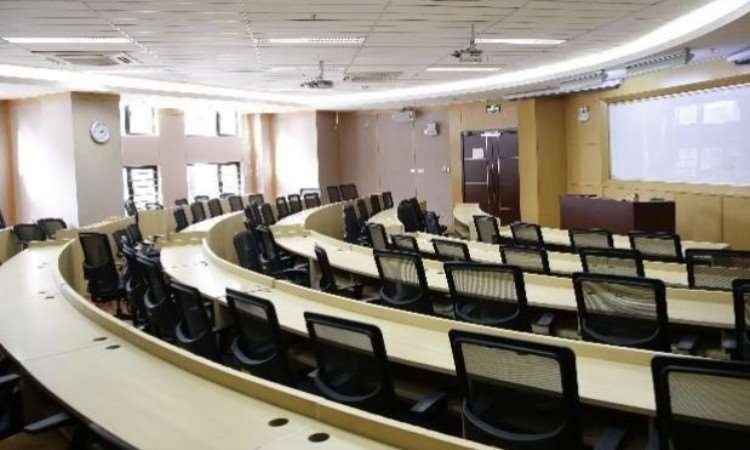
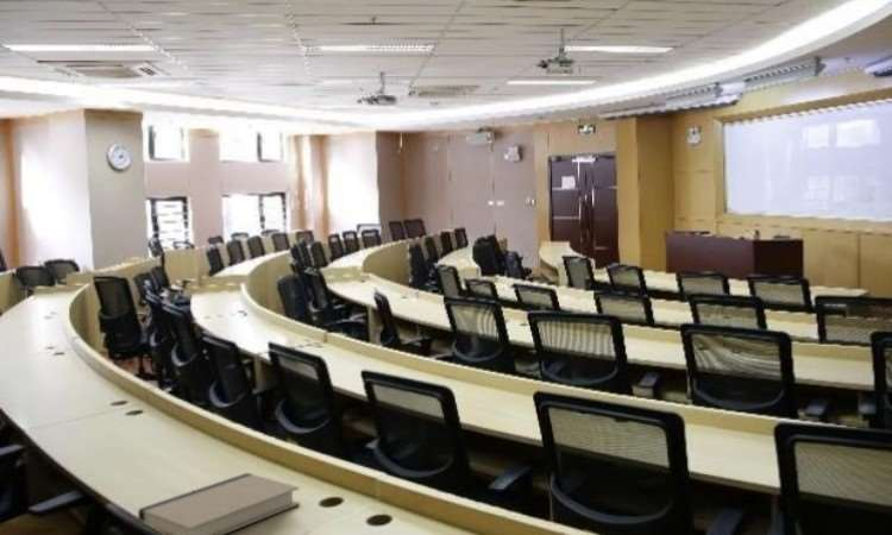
+ book [137,472,302,535]
